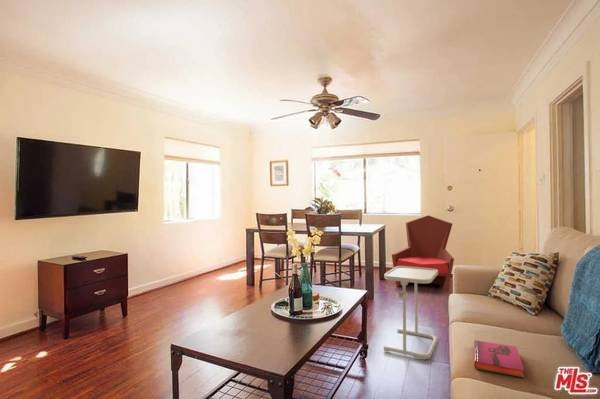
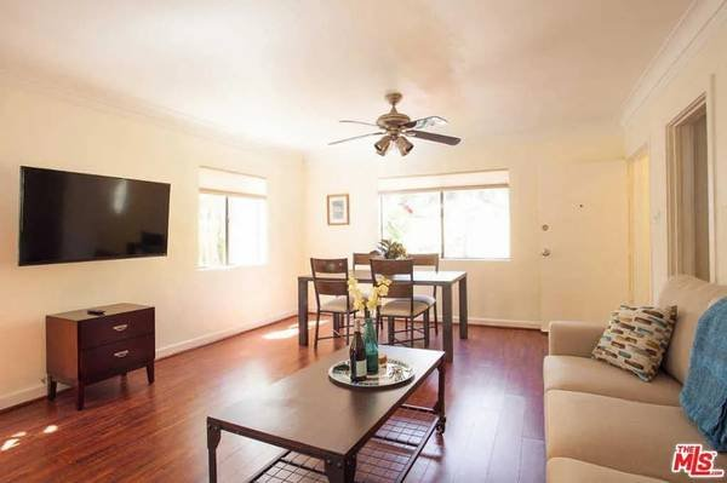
- hardback book [473,339,525,378]
- armchair [391,214,455,292]
- side table [383,266,439,360]
